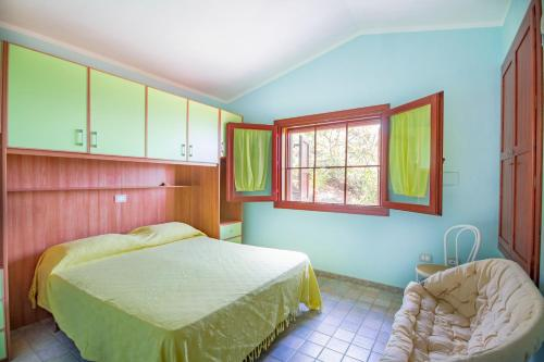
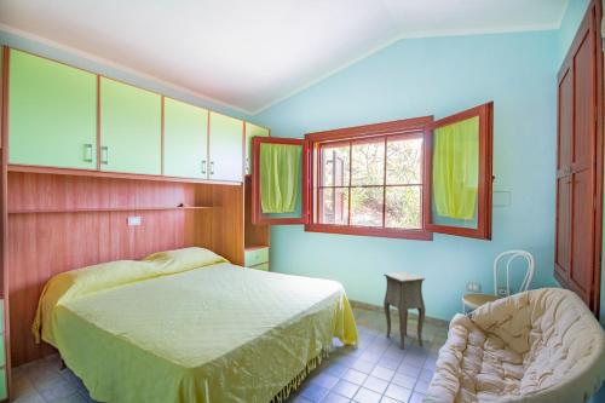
+ side table [382,271,430,350]
